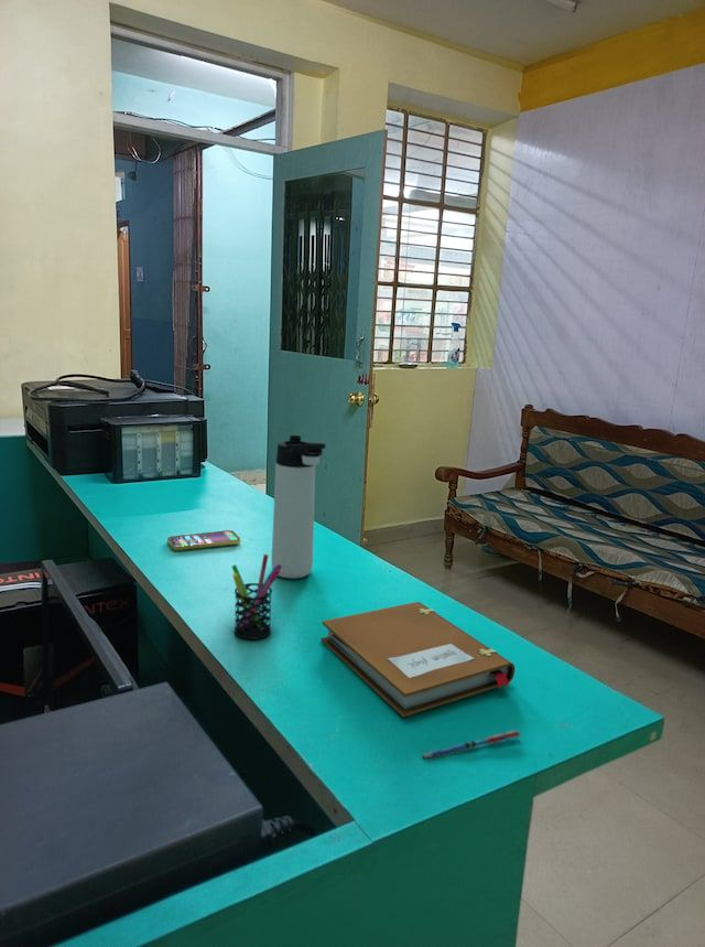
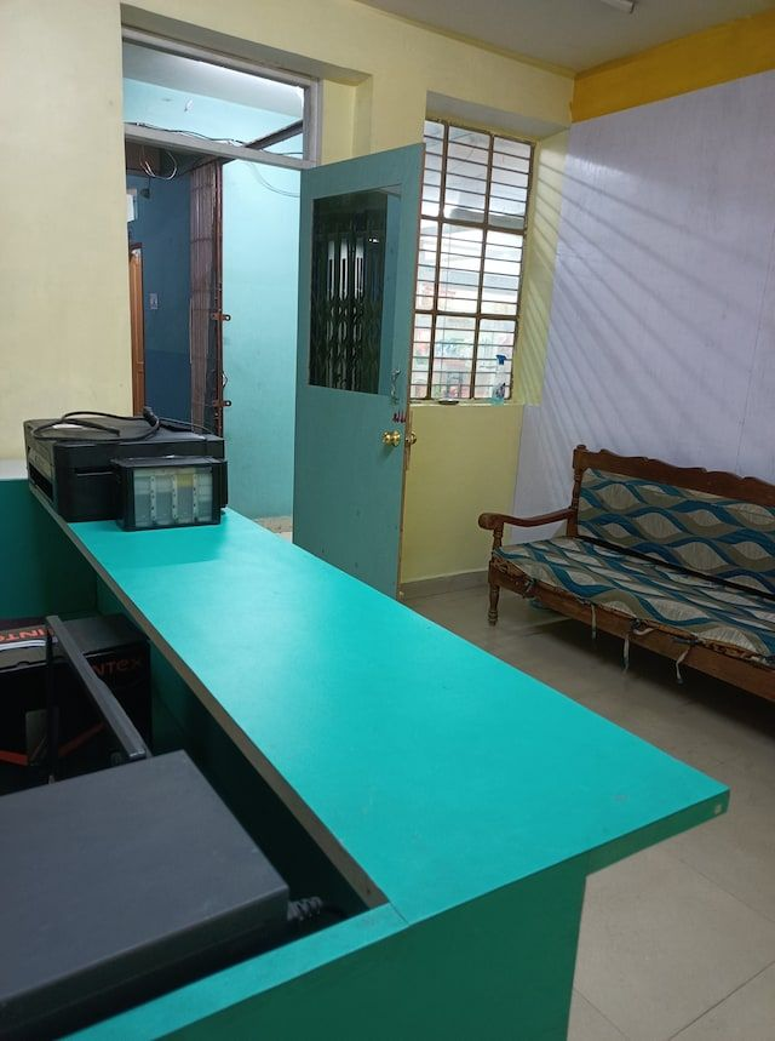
- pen [421,730,523,761]
- notebook [321,601,516,718]
- smartphone [166,529,241,551]
- pen holder [231,553,282,641]
- thermos bottle [270,434,327,580]
